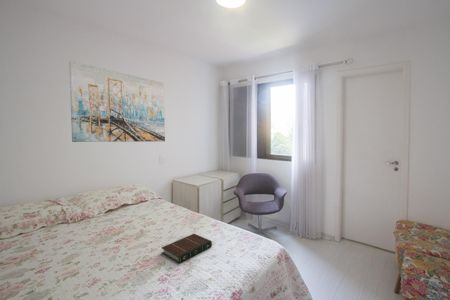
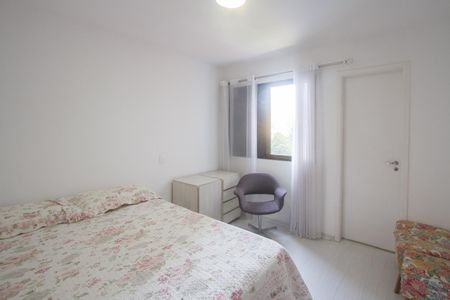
- book [161,233,213,264]
- wall art [68,60,166,143]
